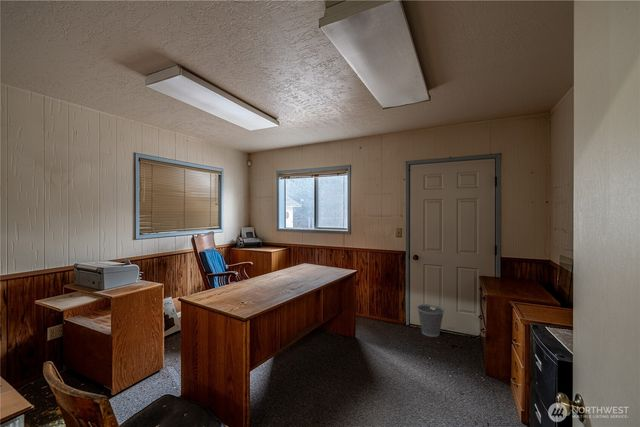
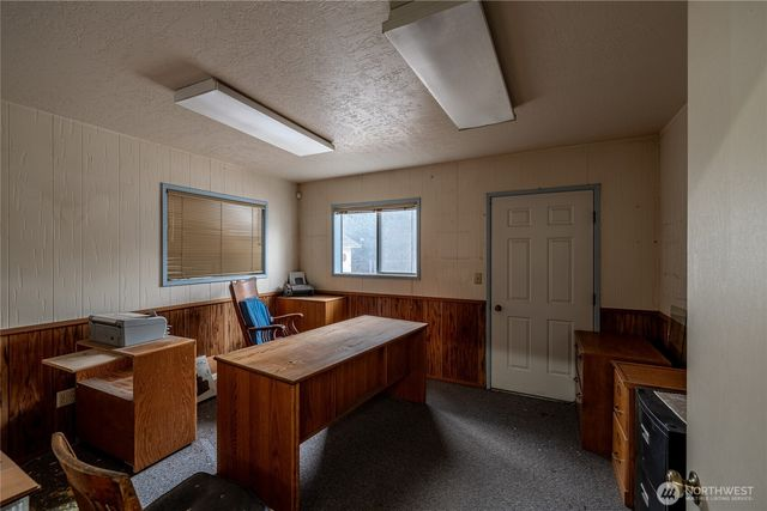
- wastebasket [416,303,445,338]
